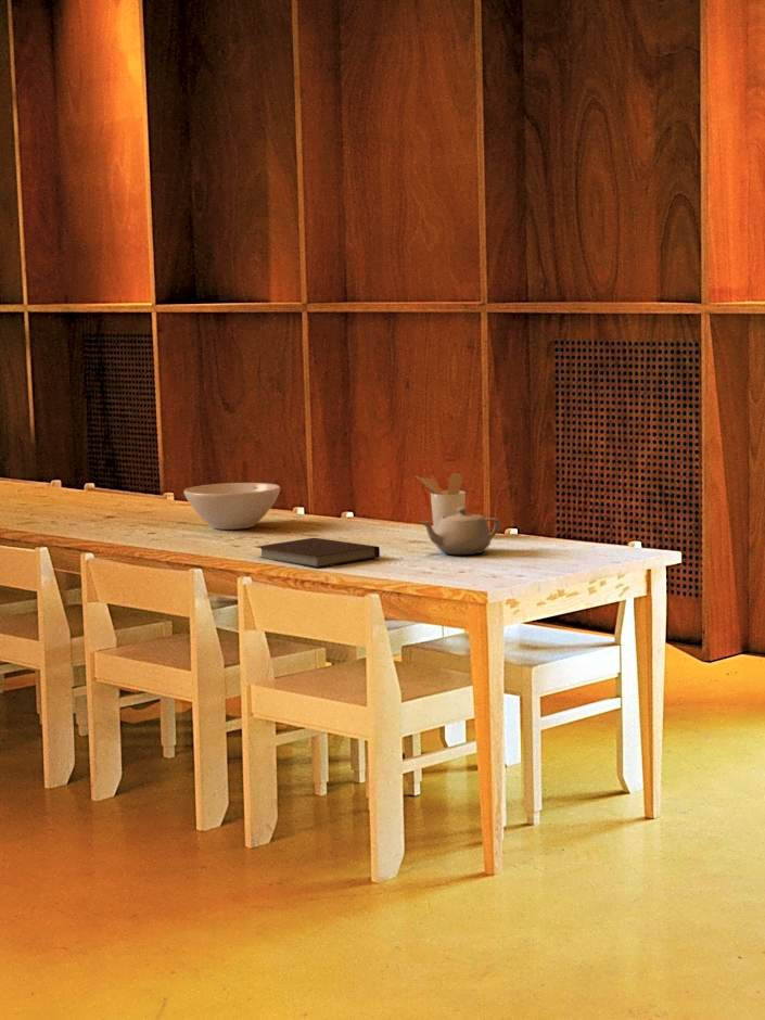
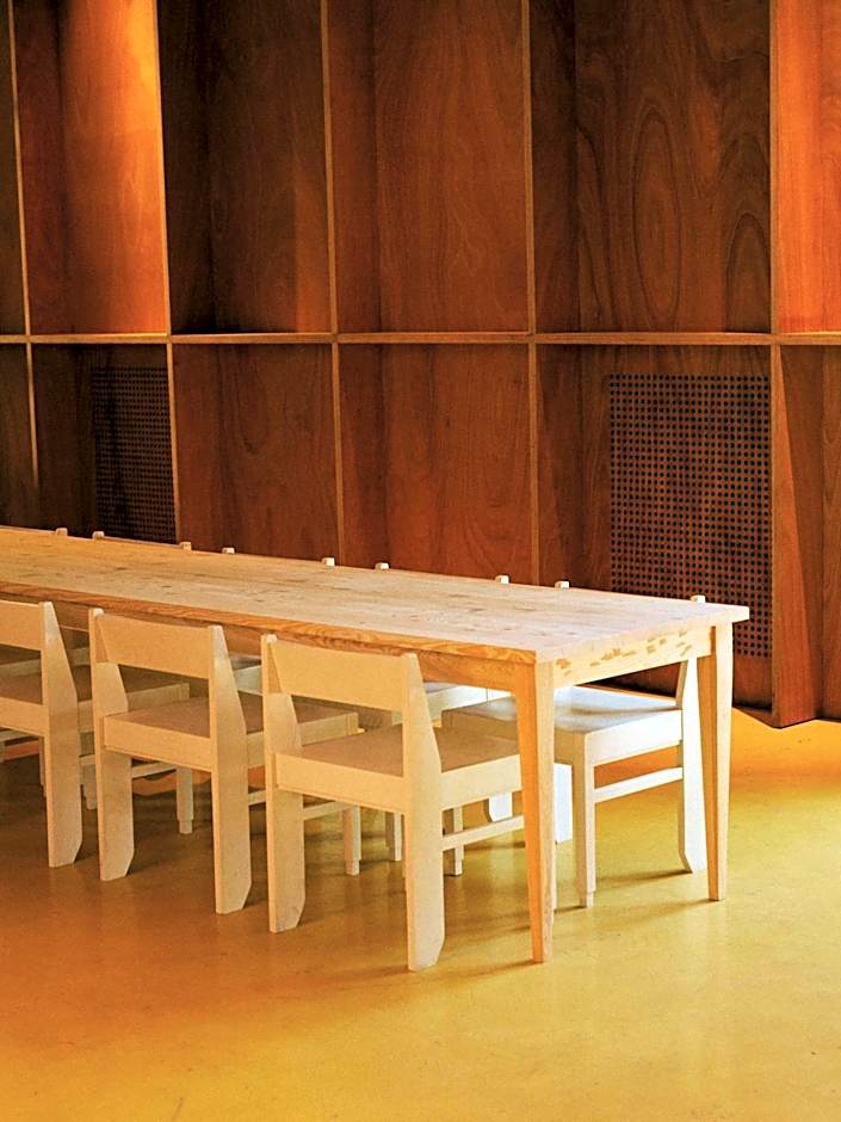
- utensil holder [415,472,467,533]
- notebook [256,537,381,569]
- teapot [419,507,501,556]
- bowl [182,482,281,531]
